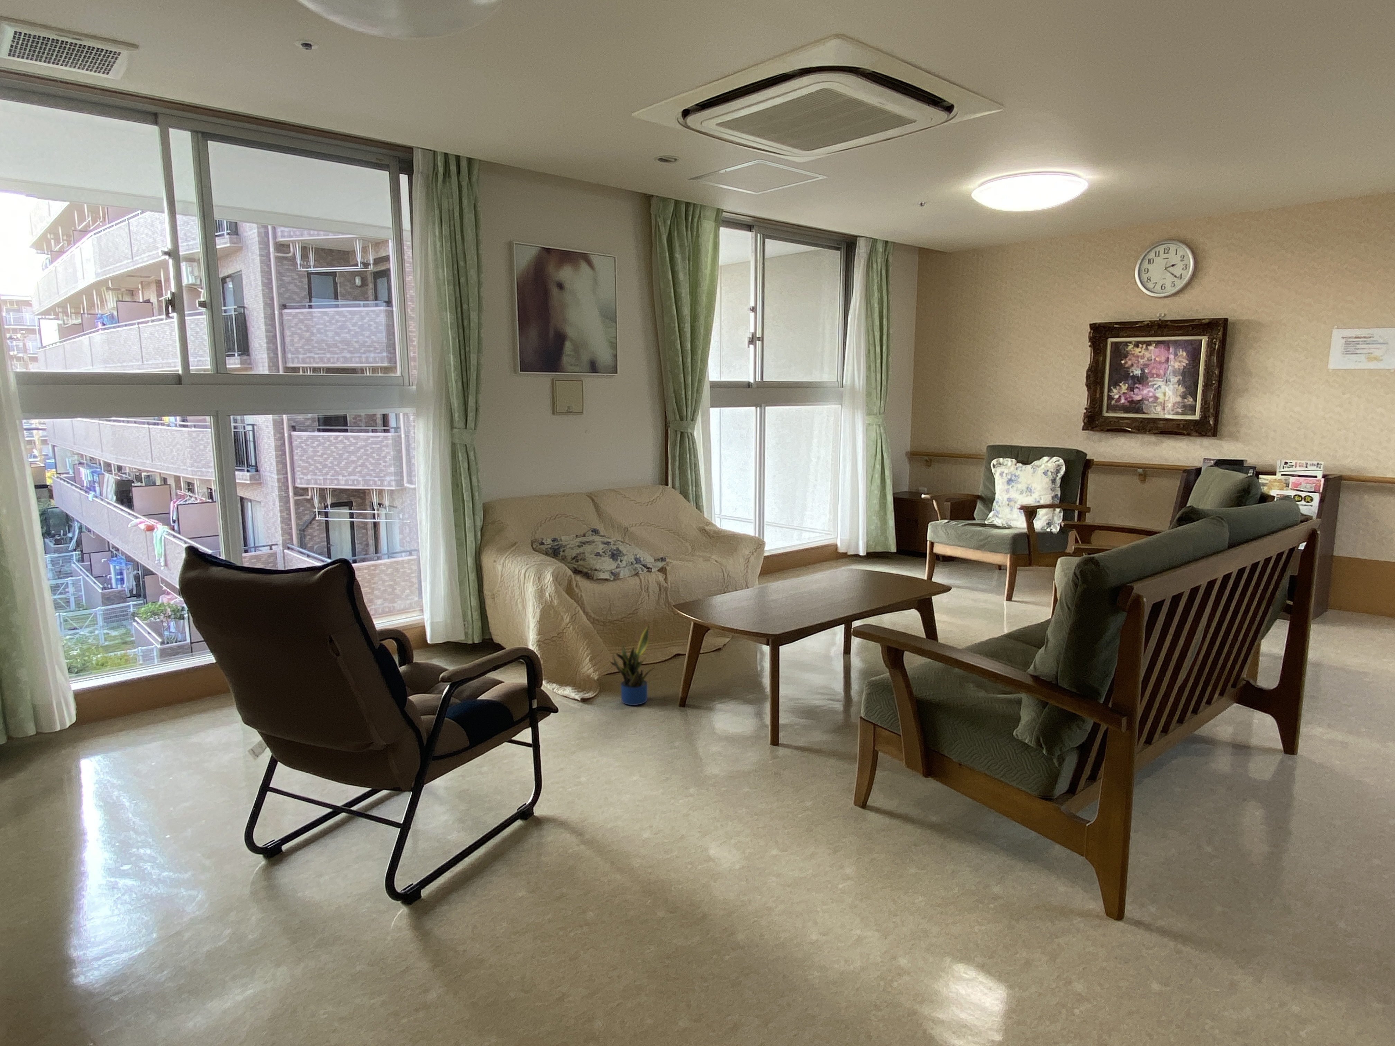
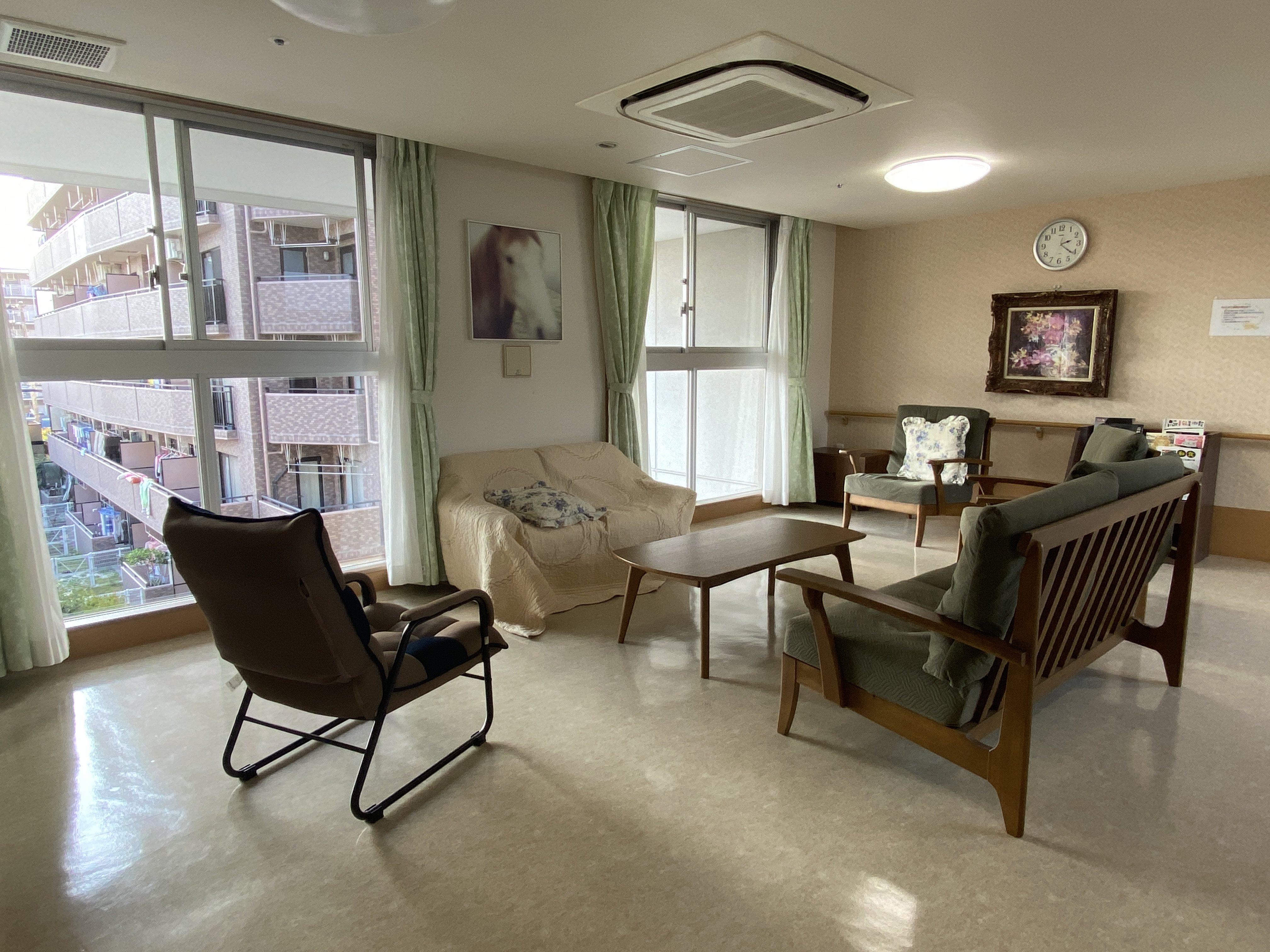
- potted plant [610,625,656,705]
